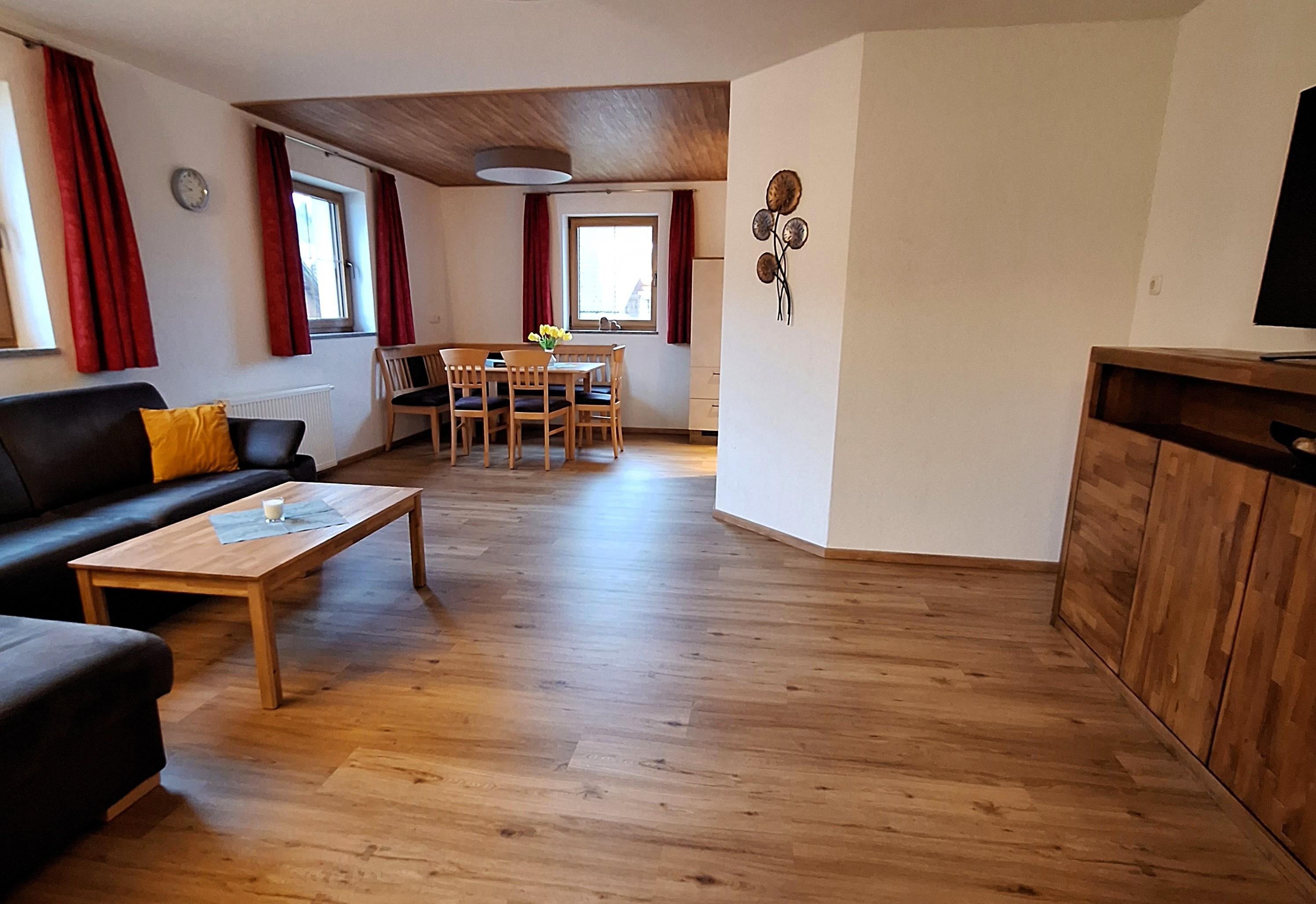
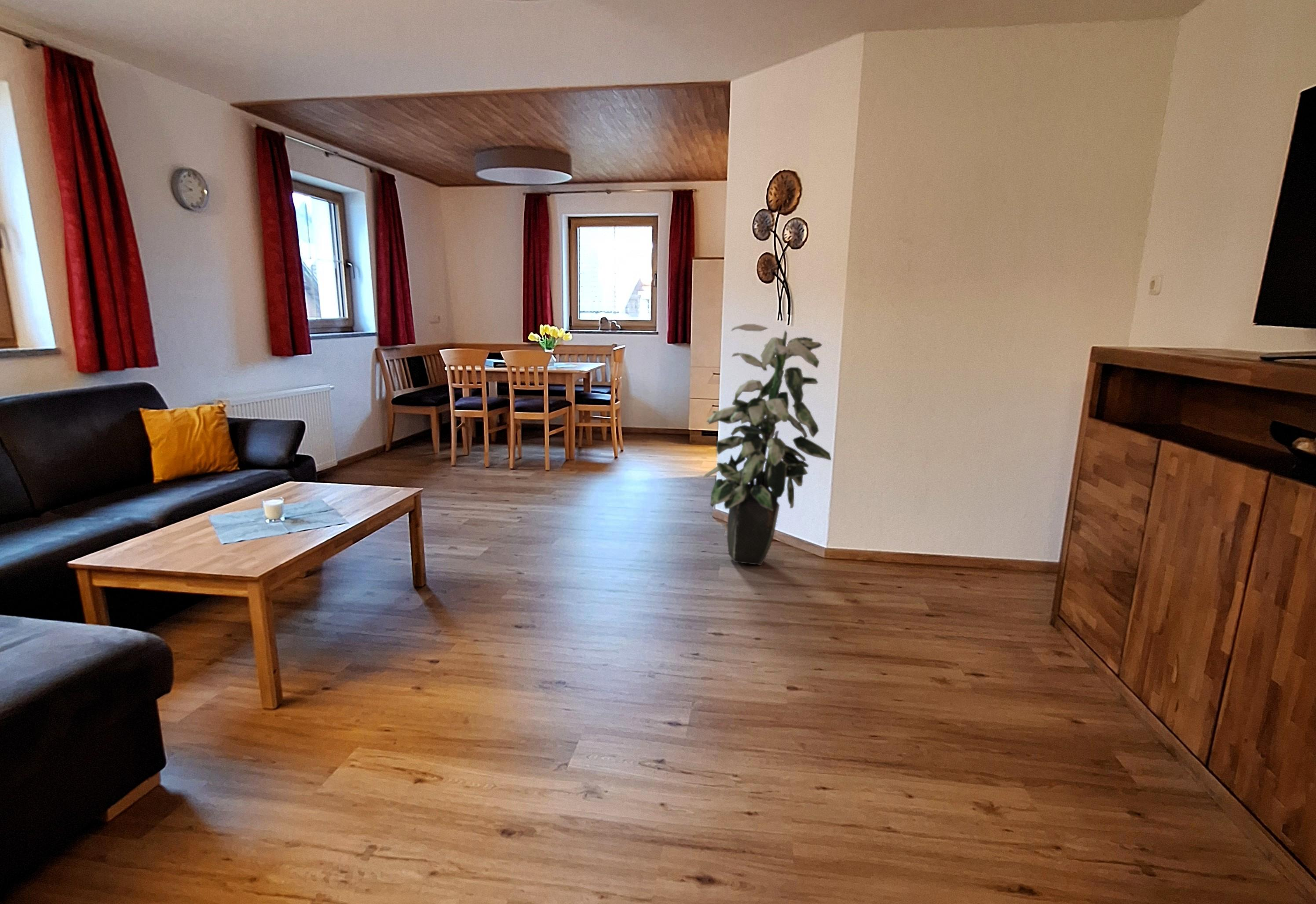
+ indoor plant [703,324,832,565]
